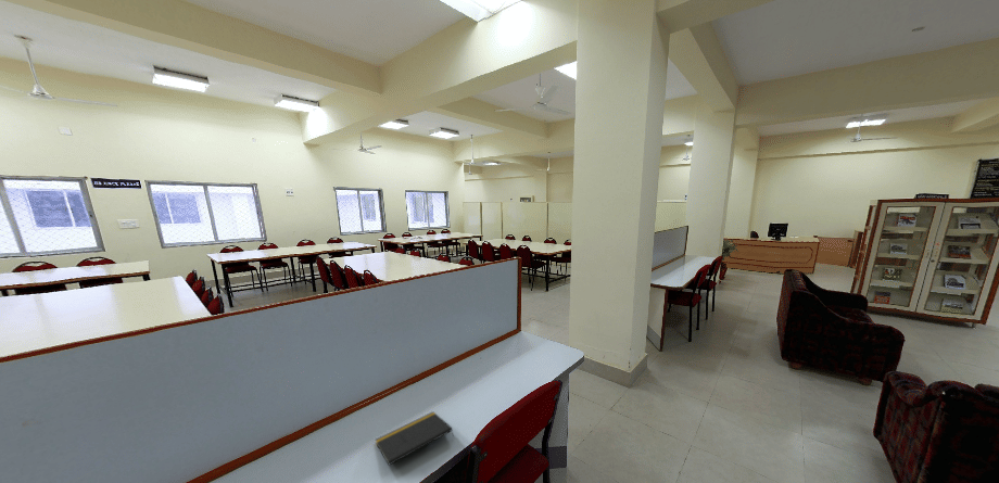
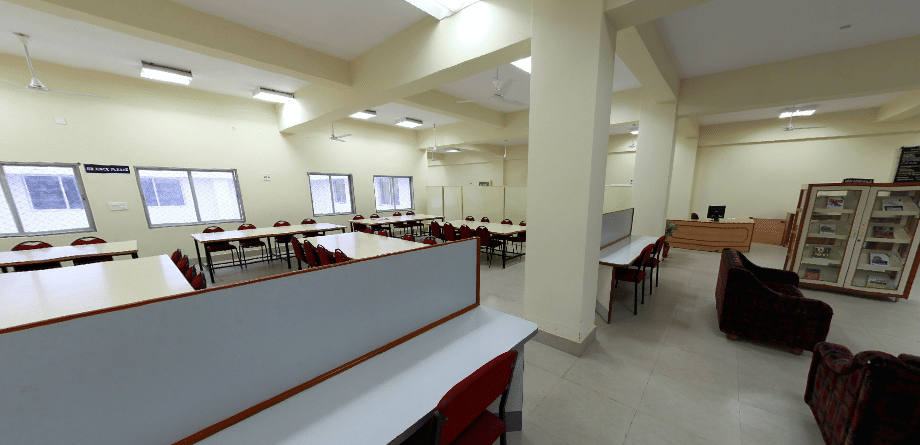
- notepad [375,410,455,467]
